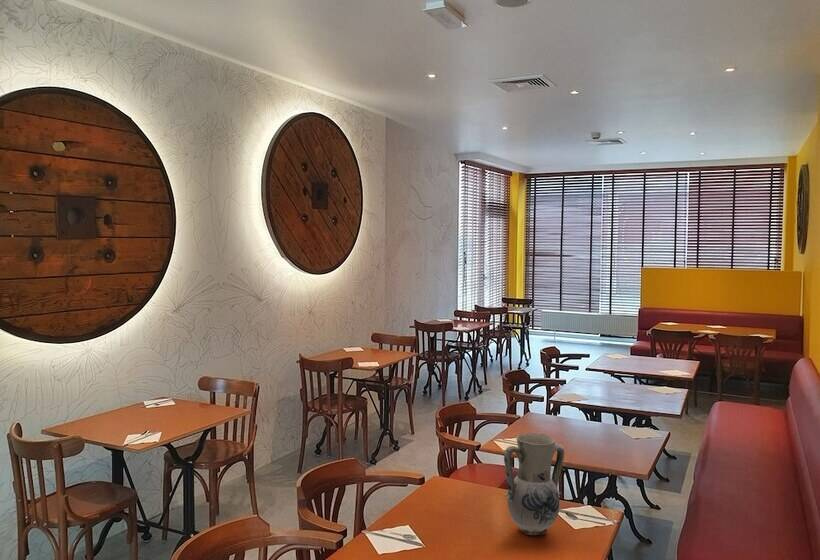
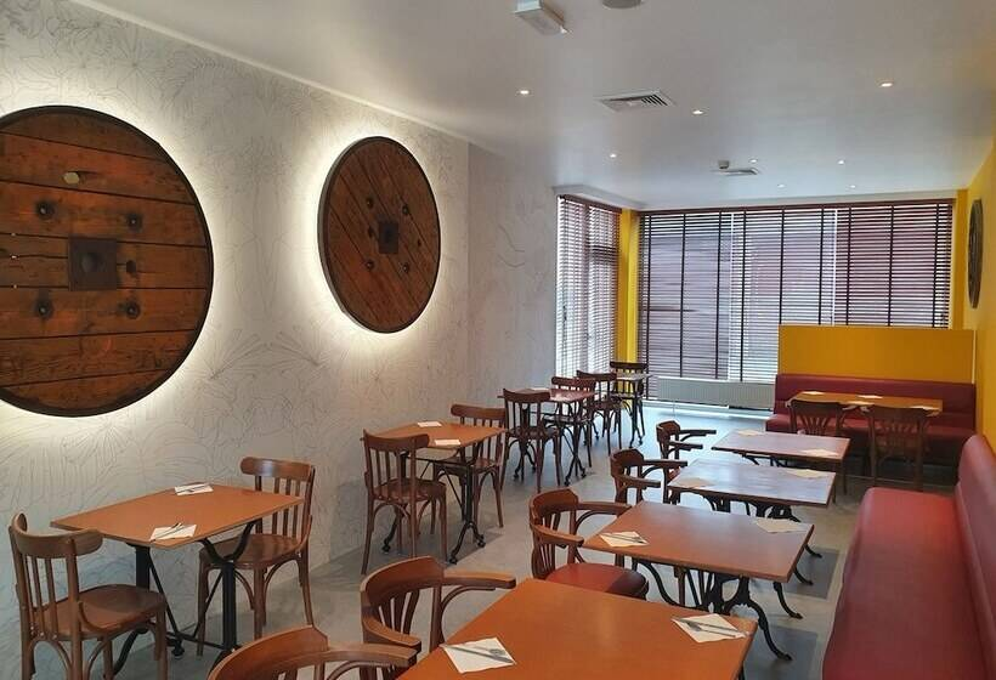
- vase [503,432,565,536]
